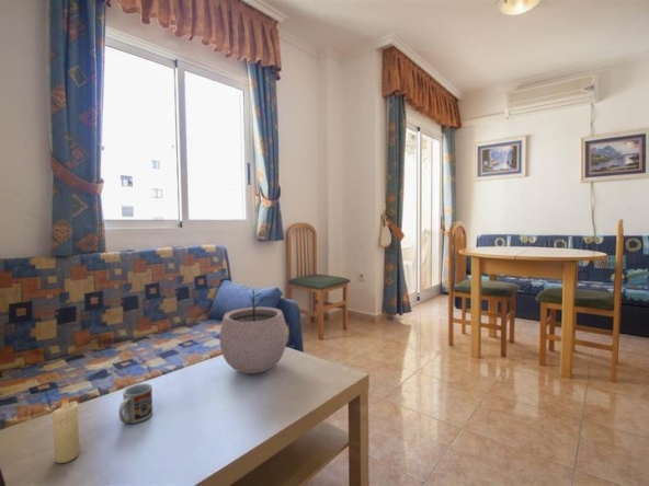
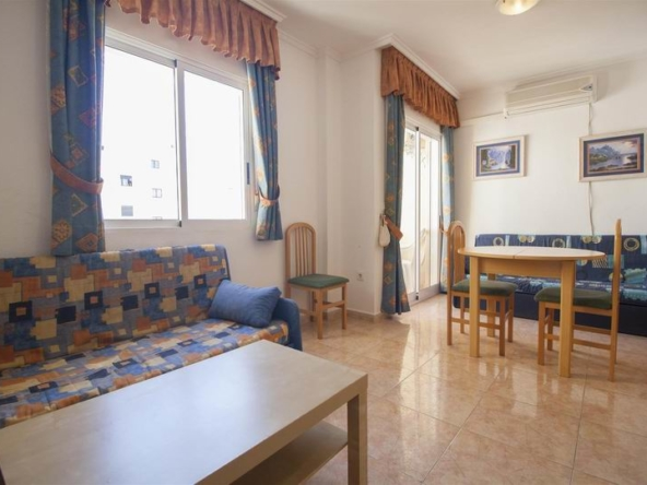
- cup [117,382,153,425]
- candle [52,394,81,464]
- plant pot [218,289,288,374]
